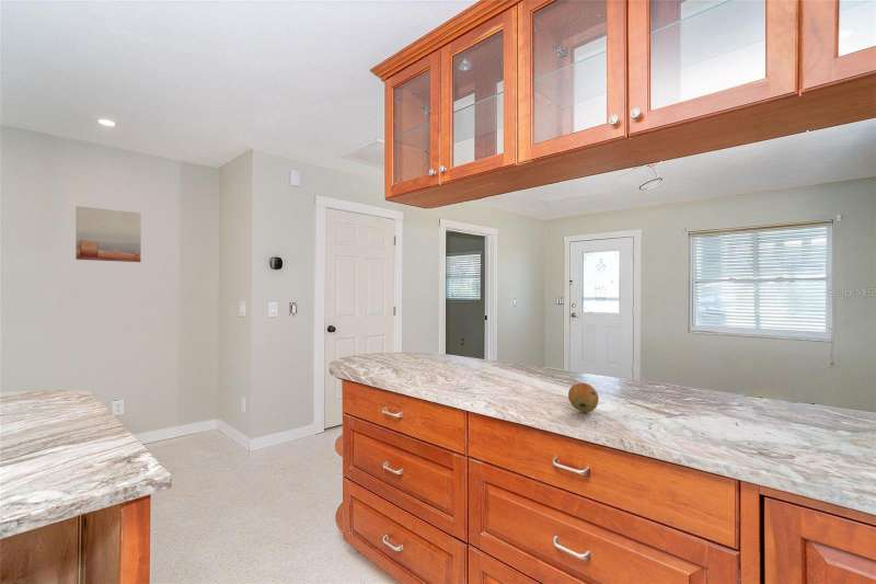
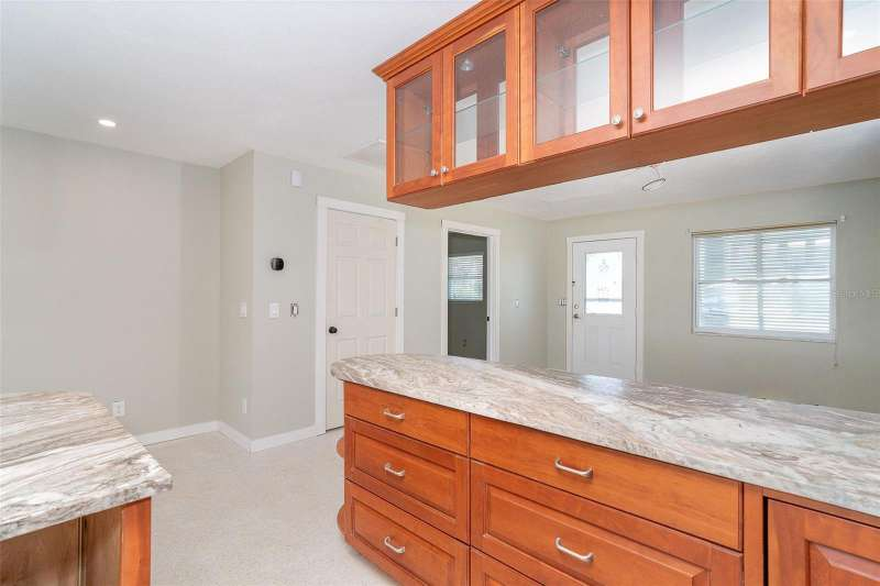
- fruit [567,381,600,413]
- wall art [74,205,142,263]
